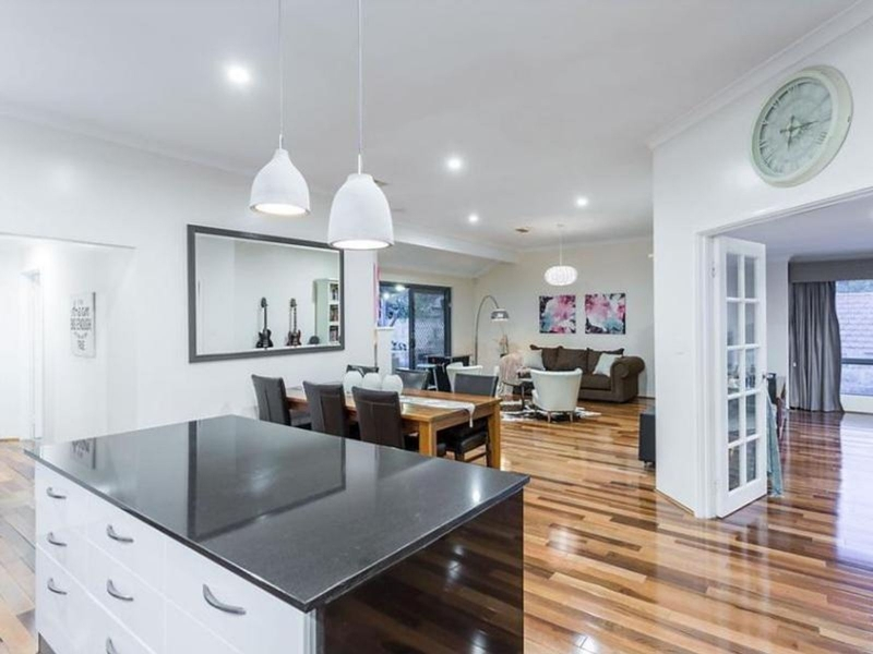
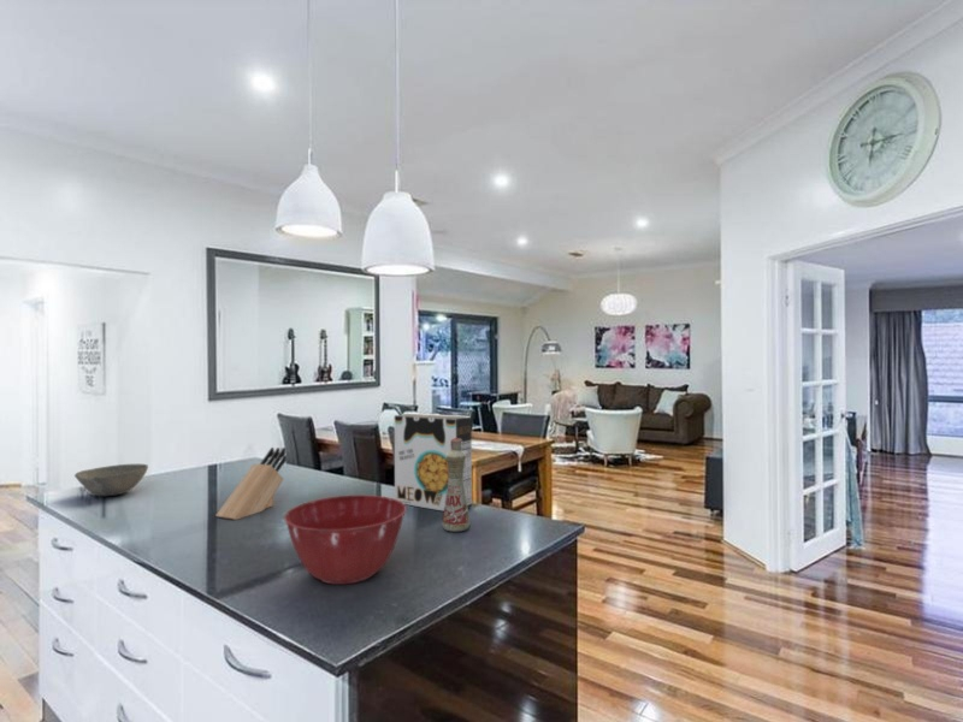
+ cereal box [394,412,473,513]
+ mixing bowl [283,495,408,586]
+ knife block [215,446,288,521]
+ bottle [441,438,472,533]
+ bowl [73,463,149,497]
